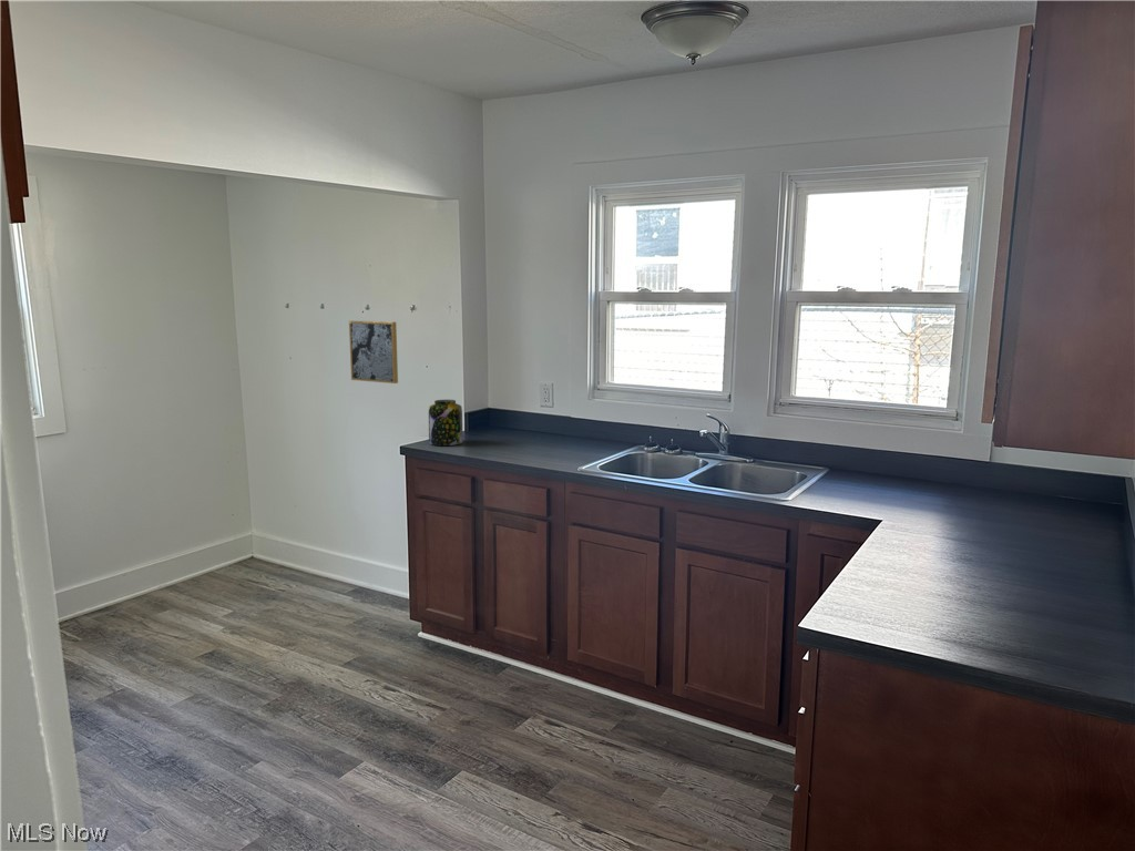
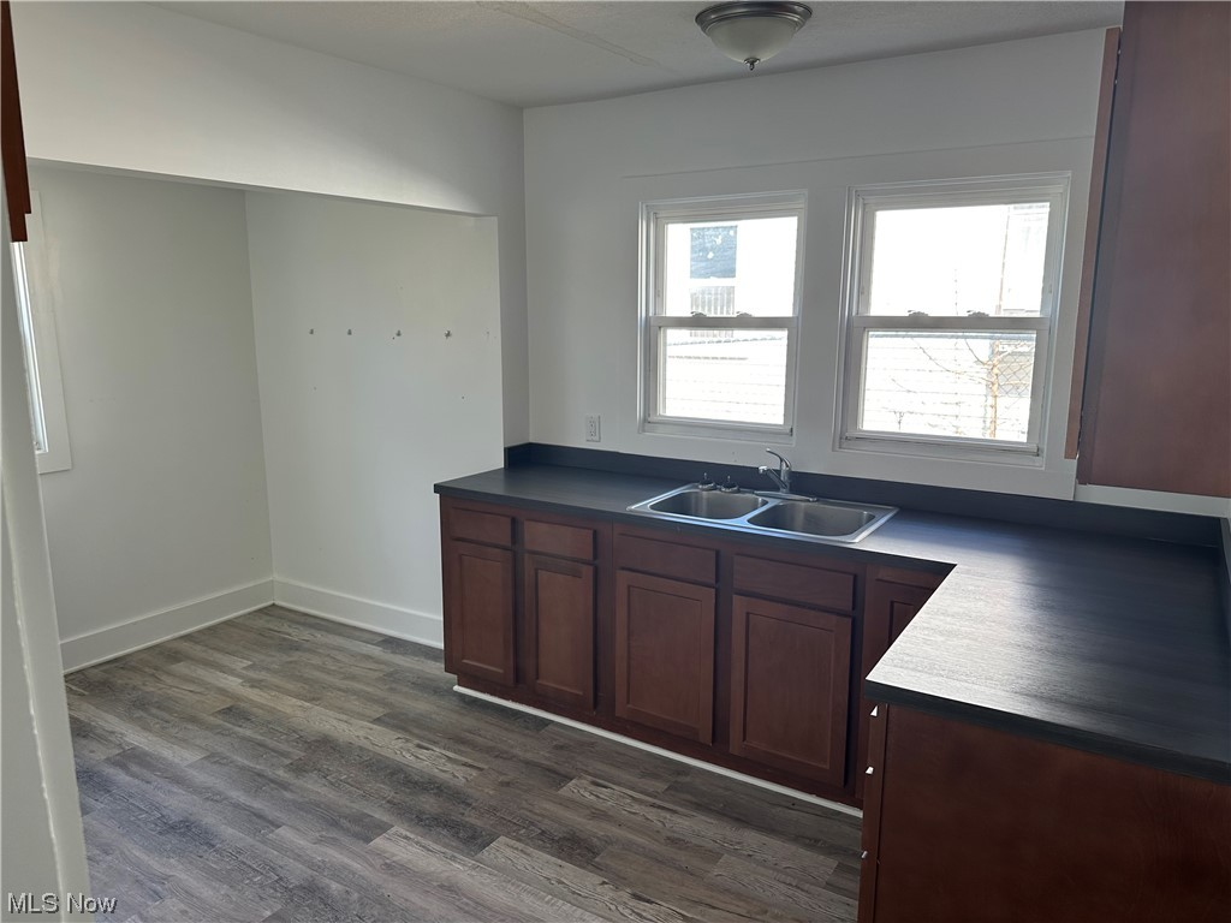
- wall art [348,320,399,385]
- jar [428,399,463,447]
